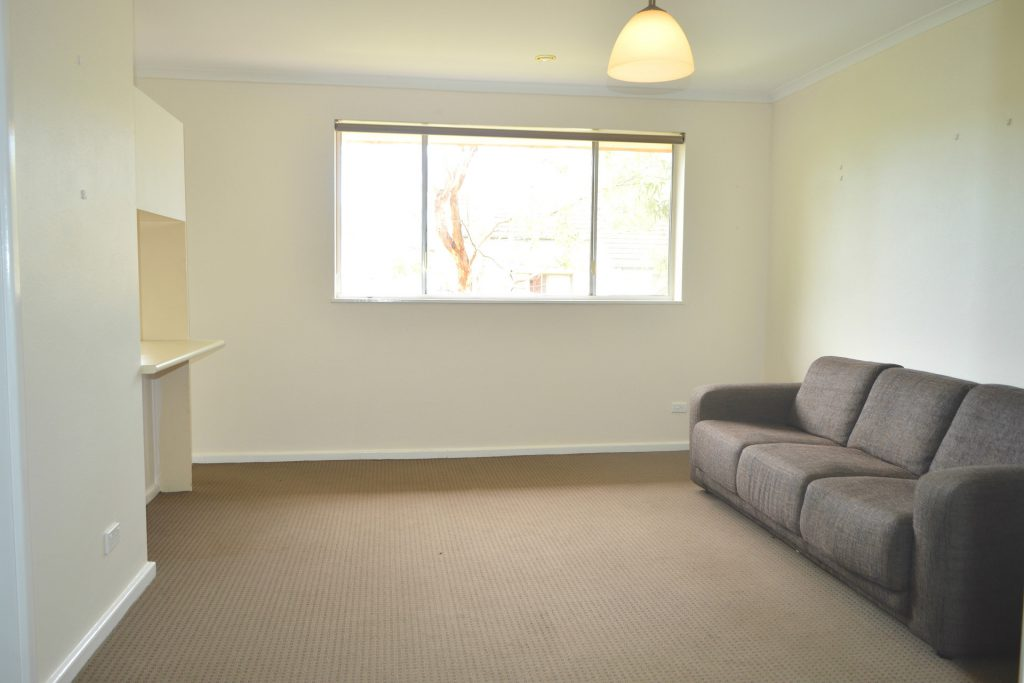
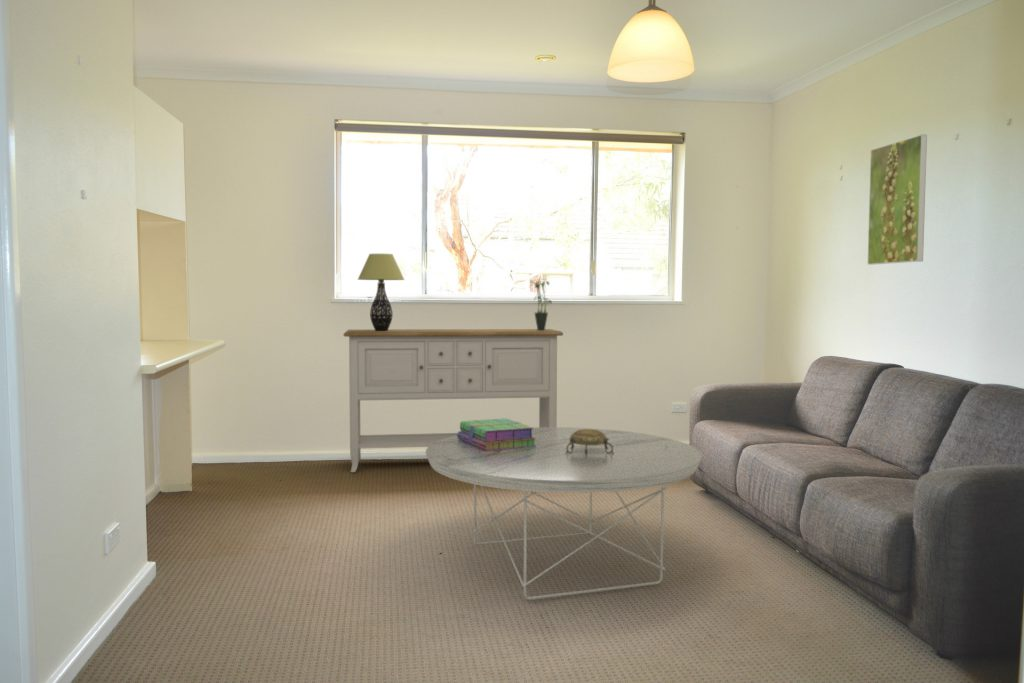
+ stack of books [457,417,537,451]
+ coffee table [425,426,703,601]
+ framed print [867,134,928,266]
+ table lamp [357,253,406,331]
+ sideboard [342,328,564,473]
+ potted plant [529,277,553,331]
+ decorative bowl [566,428,614,454]
